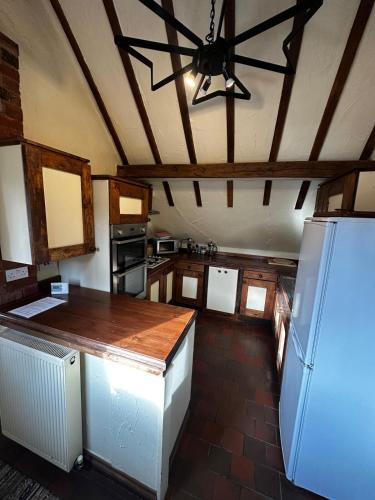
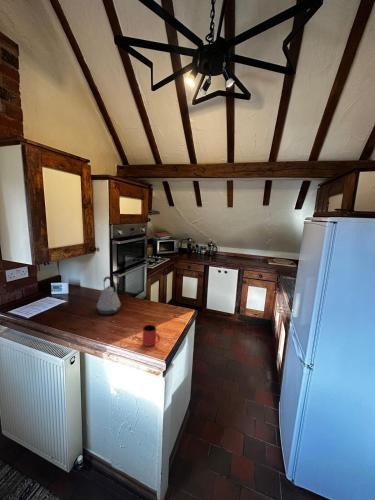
+ cup [142,324,161,347]
+ kettle [96,276,122,315]
